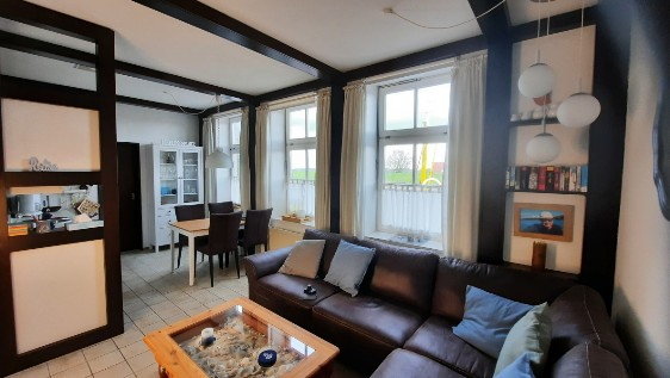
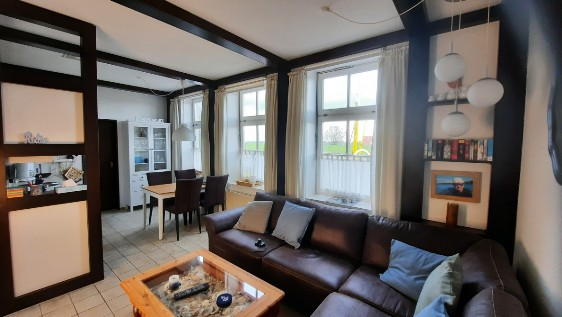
+ remote control [173,281,211,301]
